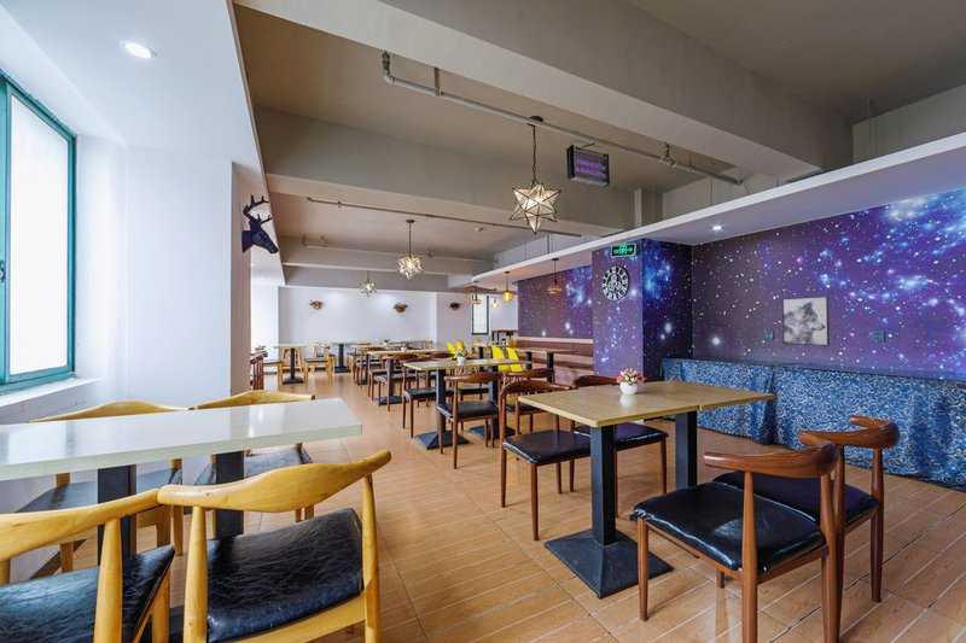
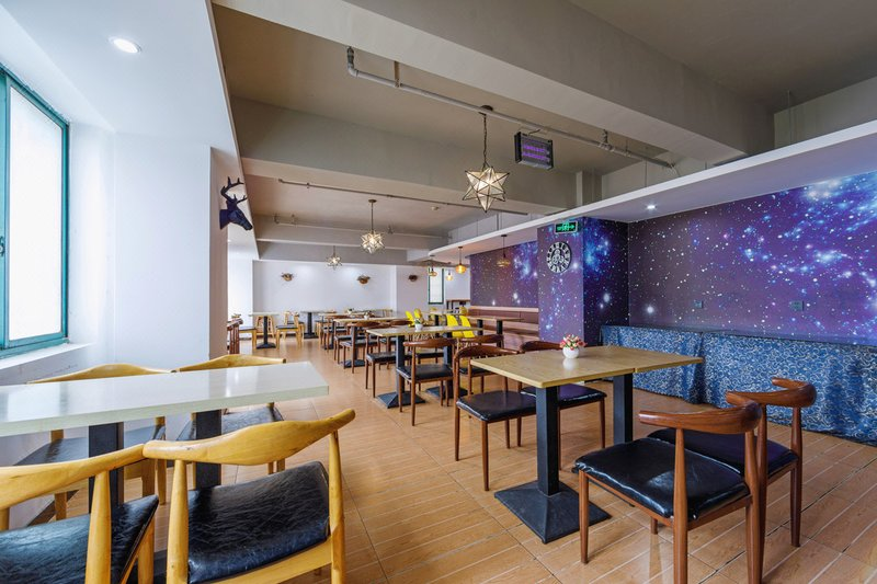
- wall art [781,296,831,347]
